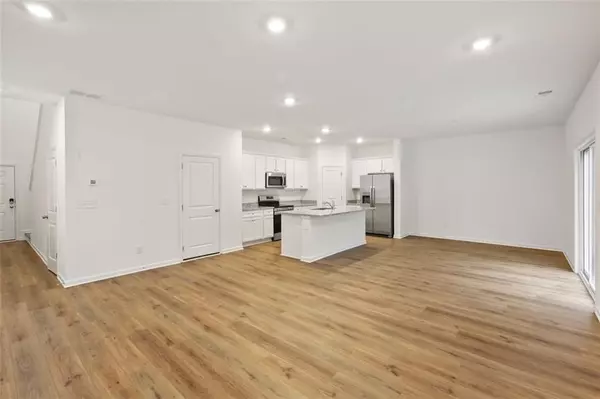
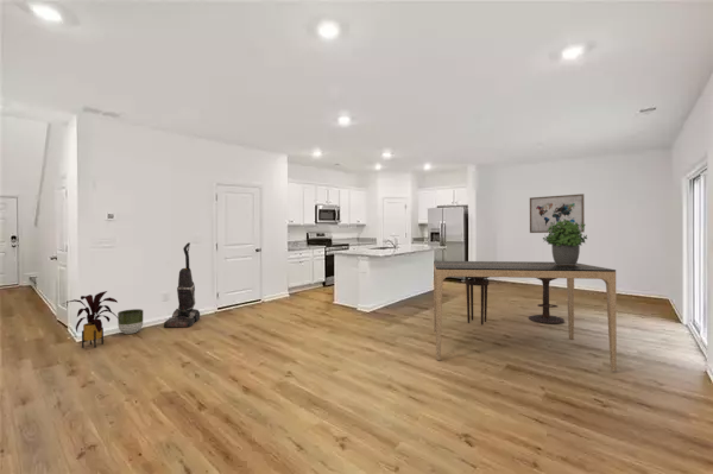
+ dining table [433,260,618,372]
+ wall art [529,192,586,234]
+ stool [528,278,566,324]
+ planter [116,308,144,335]
+ house plant [62,290,120,349]
+ potted plant [542,219,588,265]
+ vacuum cleaner [163,241,201,328]
+ stool [465,277,491,327]
